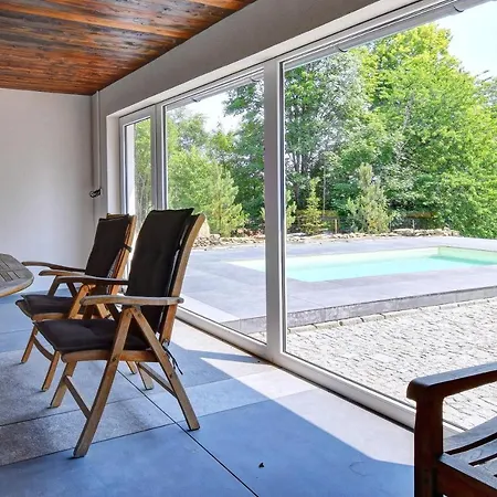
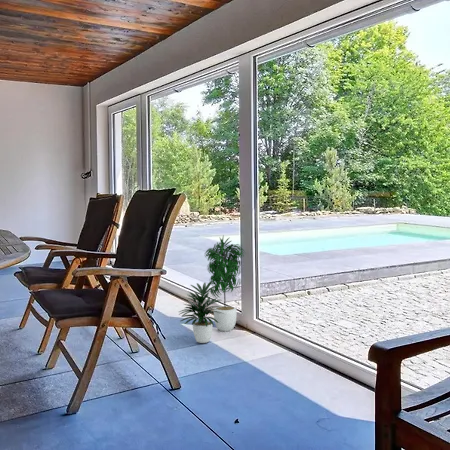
+ potted plant [178,234,246,344]
